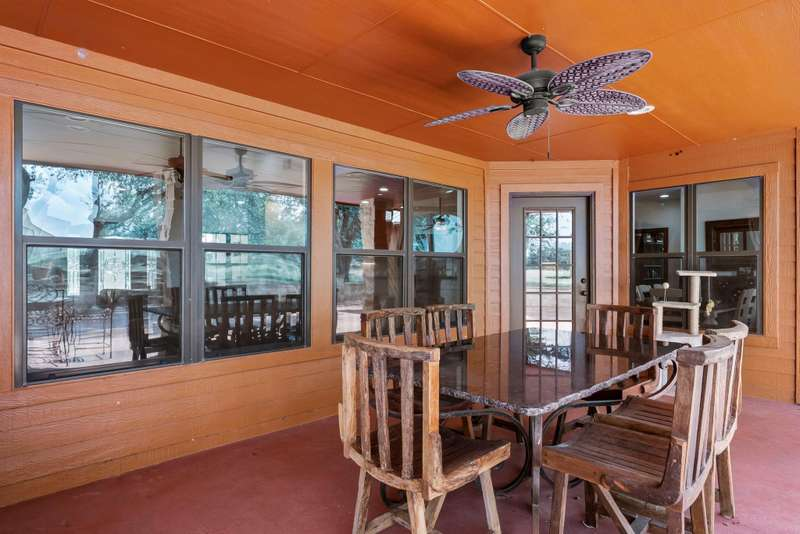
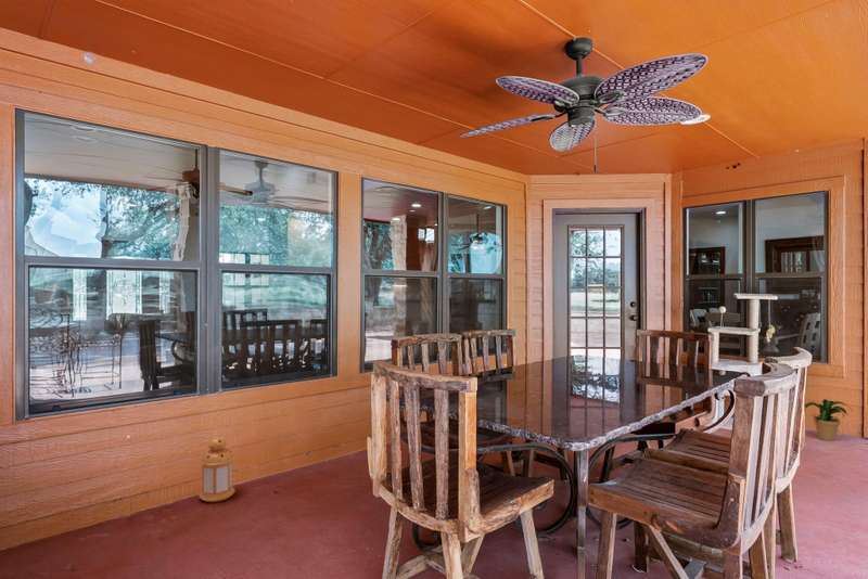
+ potted plant [804,398,854,442]
+ lantern [199,436,235,503]
